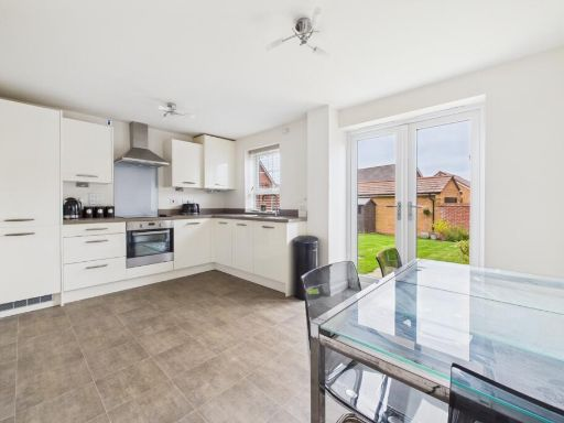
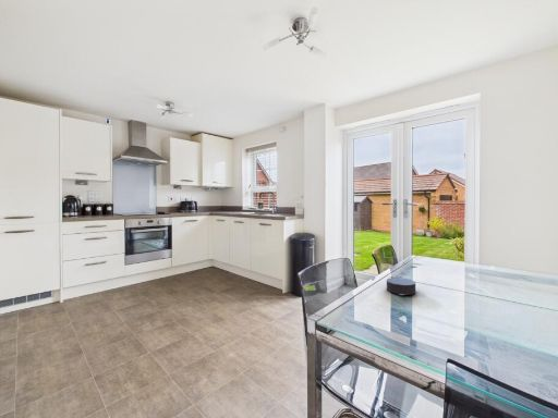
+ candle [386,276,416,296]
